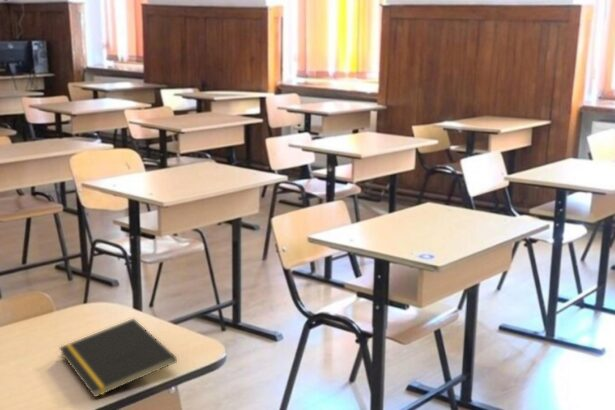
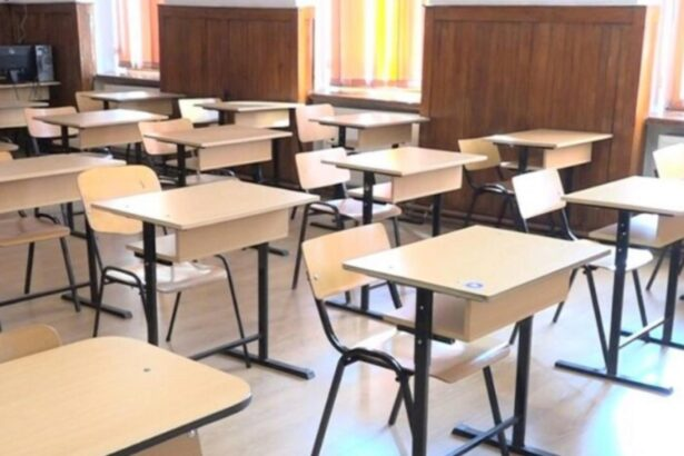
- notepad [58,318,178,398]
